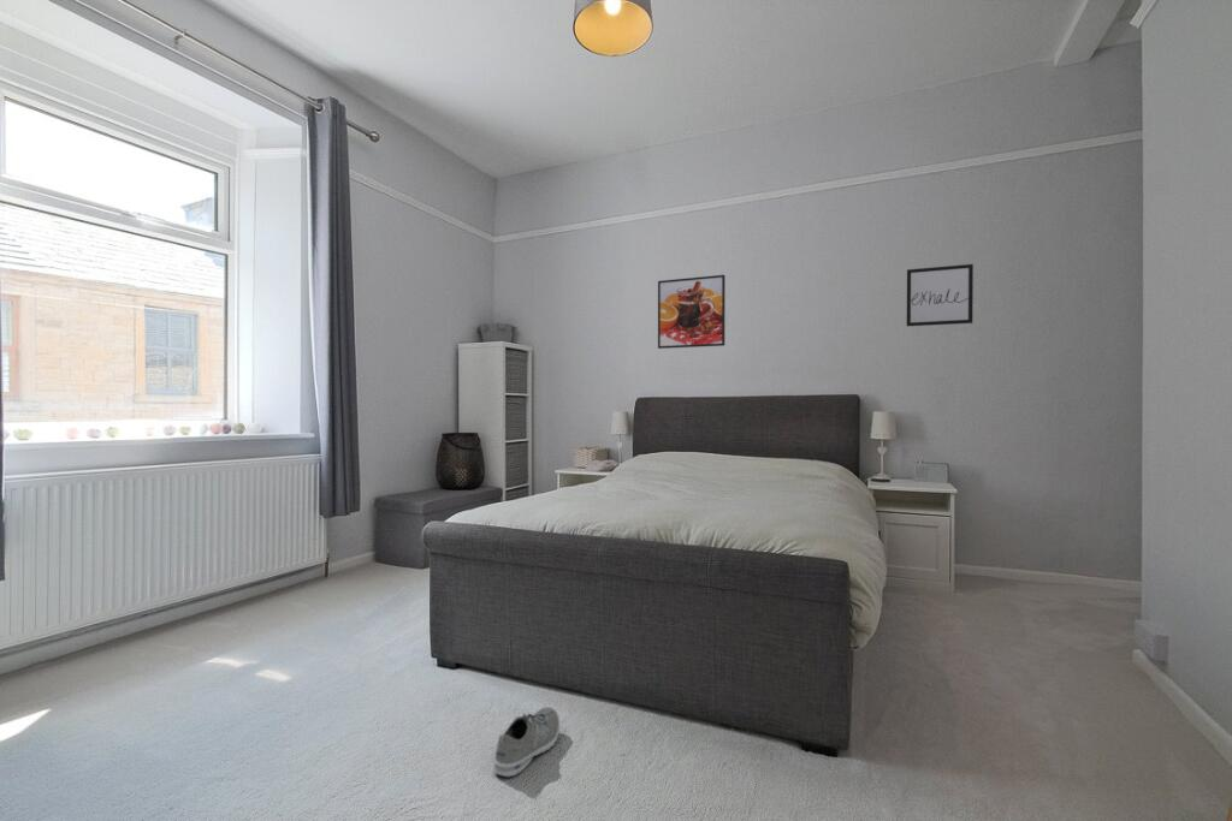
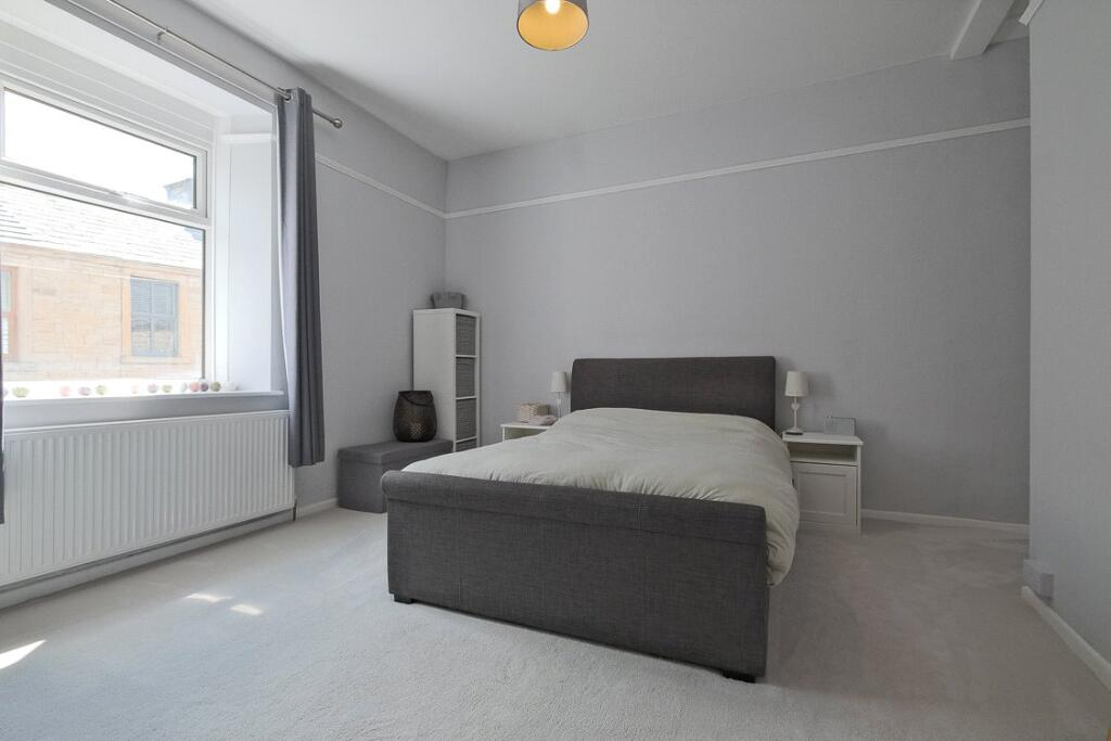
- sneaker [492,706,561,778]
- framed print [657,274,727,350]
- wall art [906,263,975,327]
